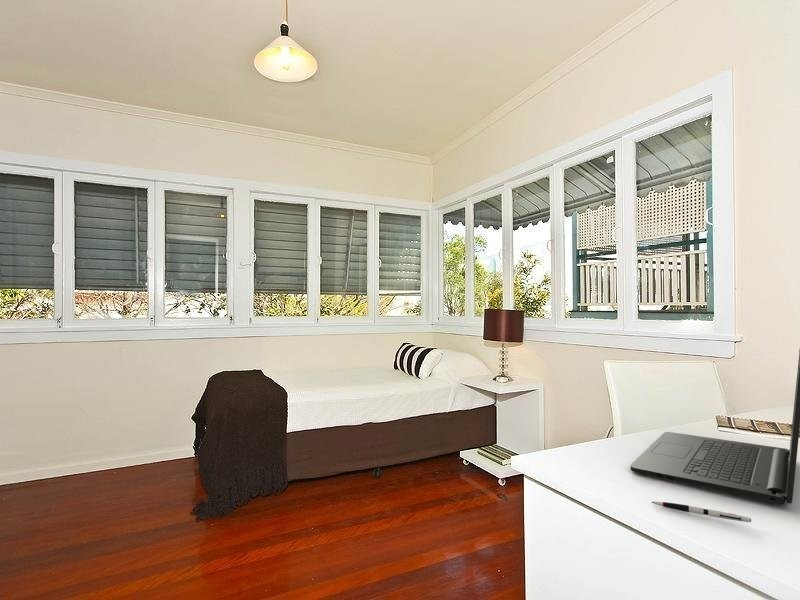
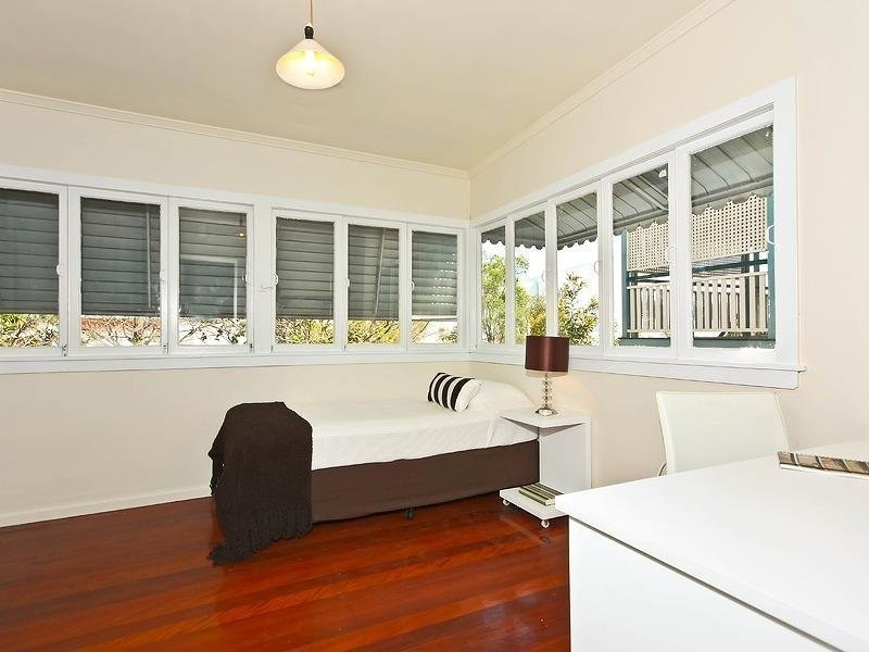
- laptop [629,348,800,506]
- pen [651,500,752,523]
